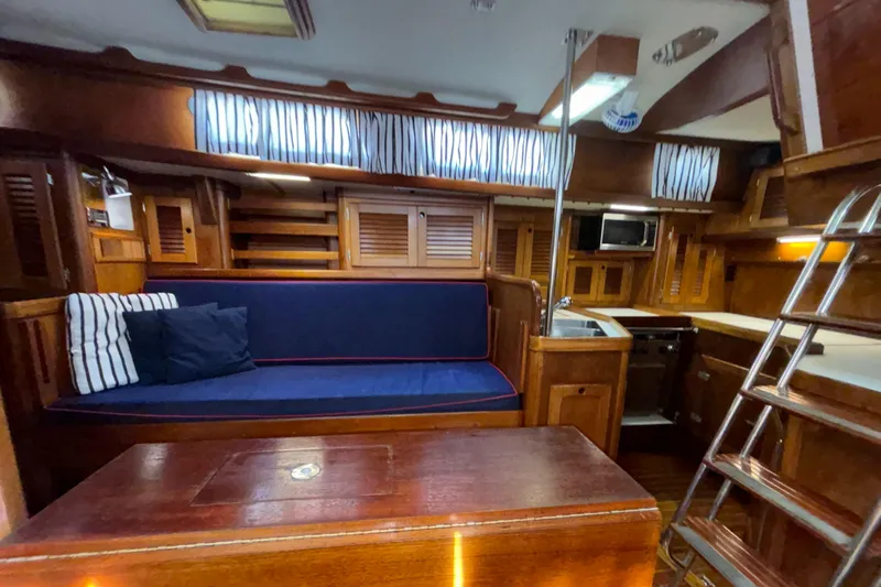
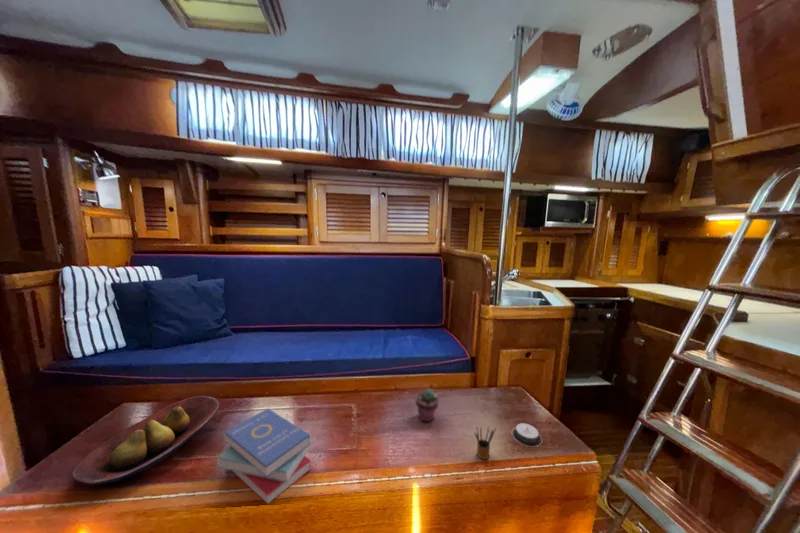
+ potted succulent [414,388,440,423]
+ architectural model [511,422,543,448]
+ pencil box [473,425,497,461]
+ book [216,407,313,505]
+ fruit bowl [71,395,221,486]
